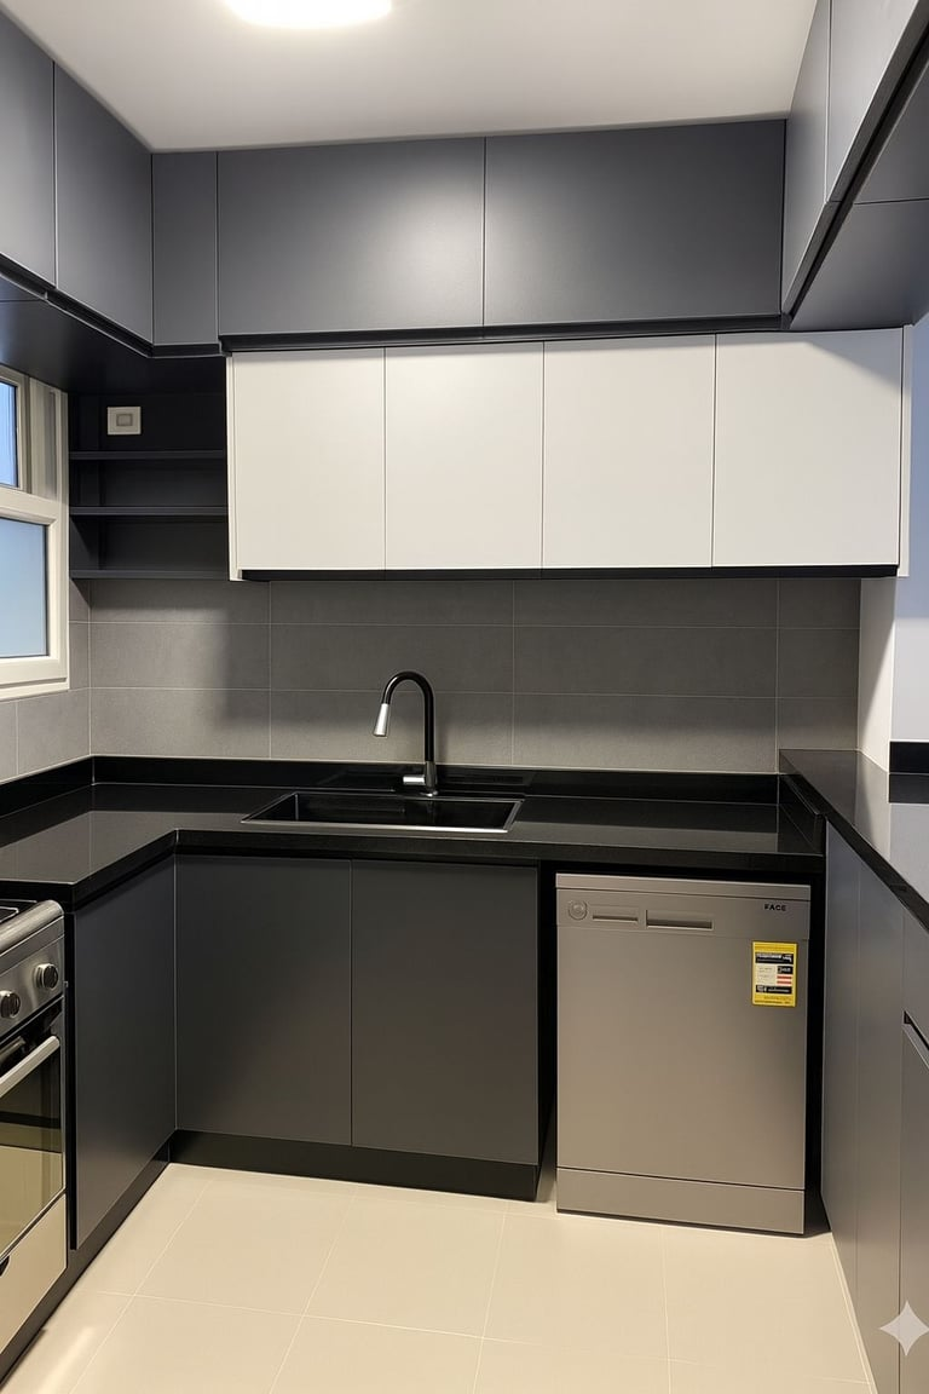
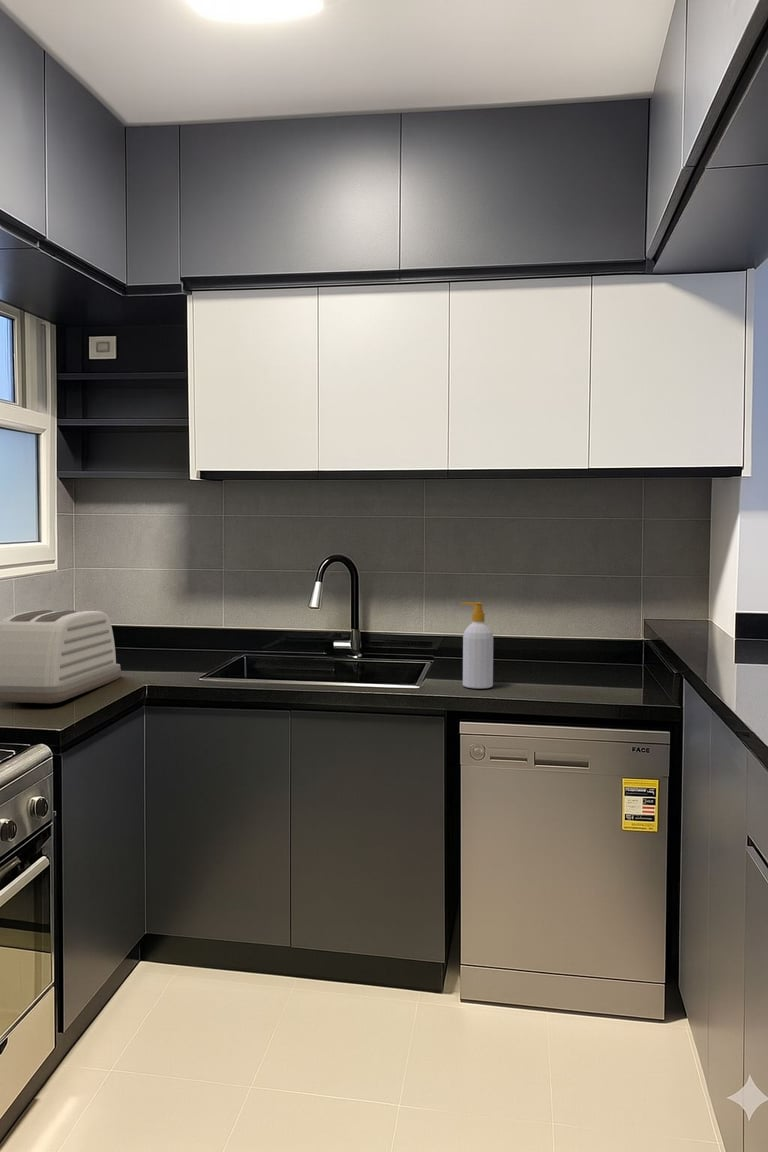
+ toaster [0,609,122,704]
+ soap bottle [460,601,494,689]
